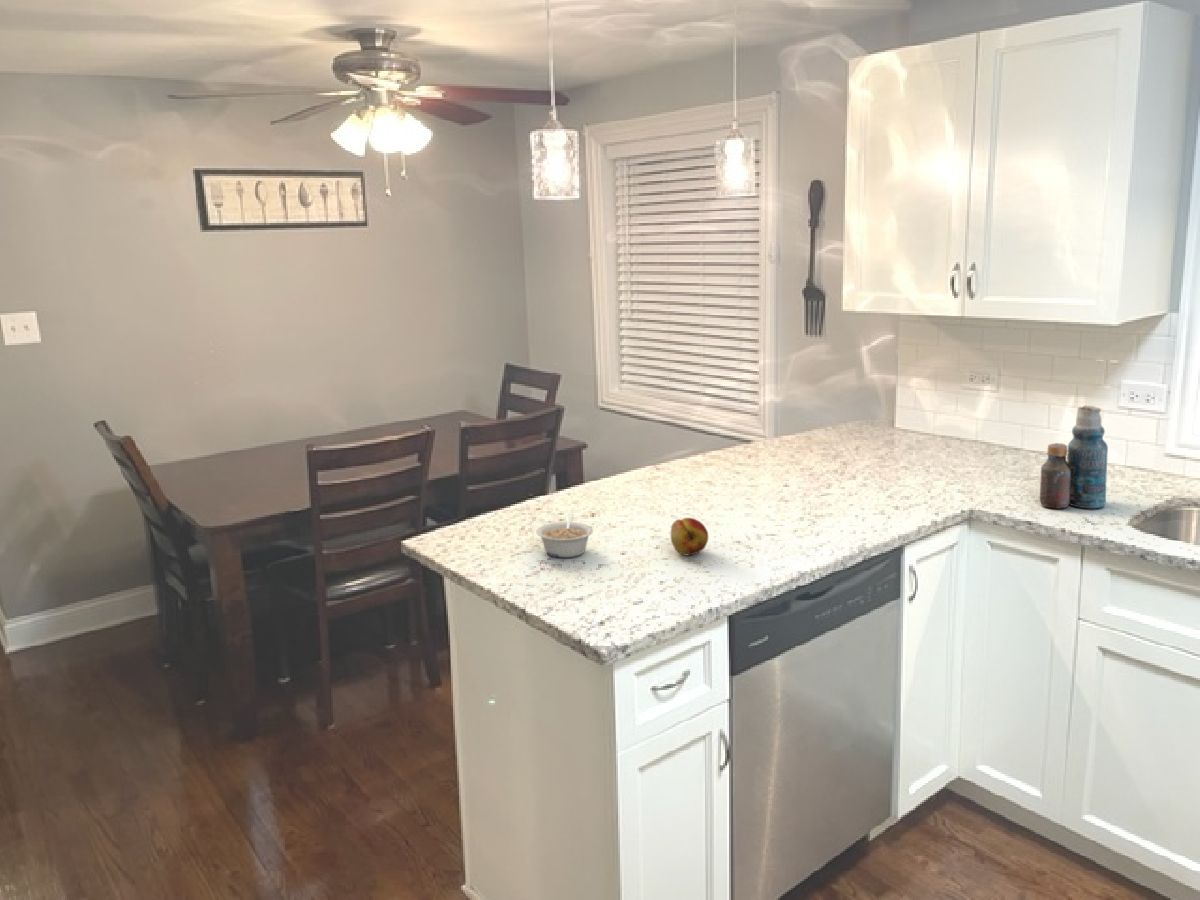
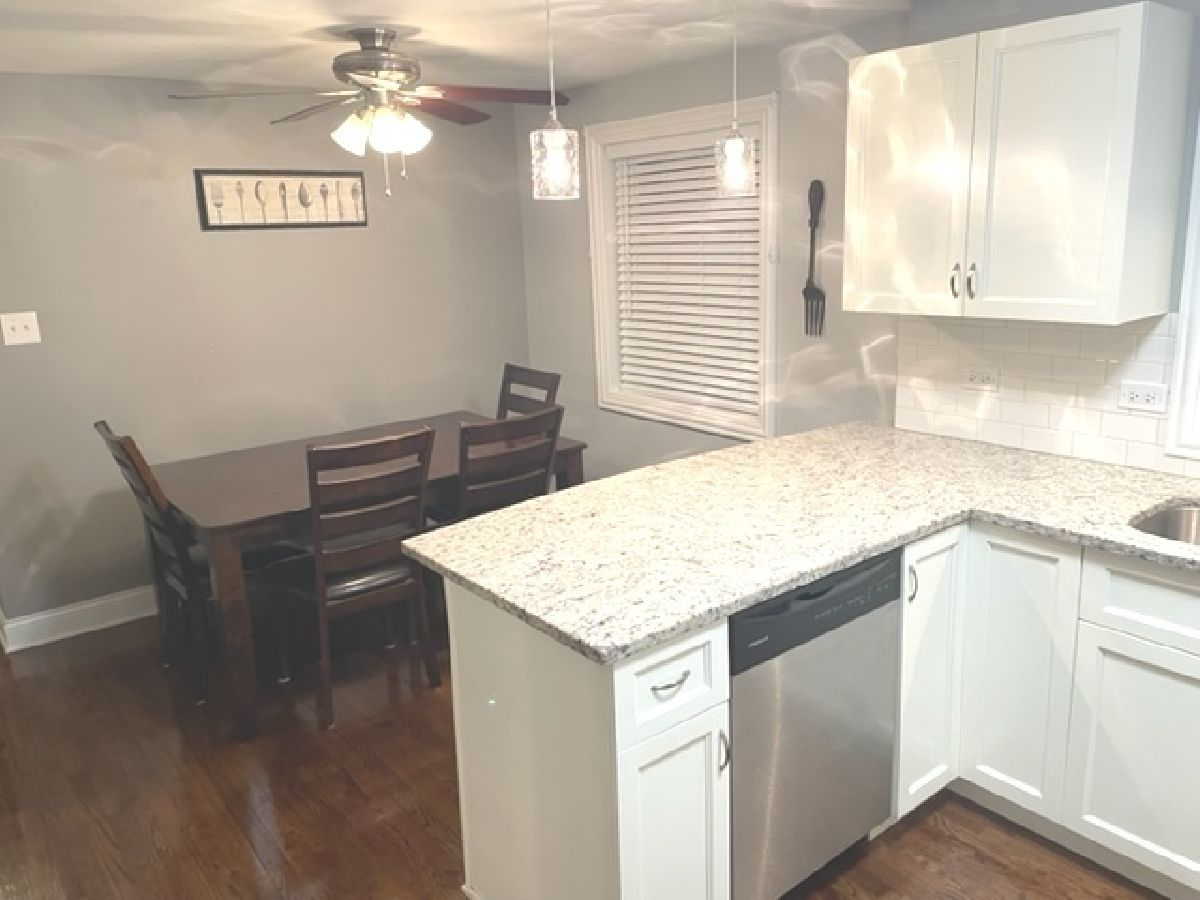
- legume [535,513,594,558]
- fruit [670,517,709,556]
- bottle [1039,404,1109,510]
